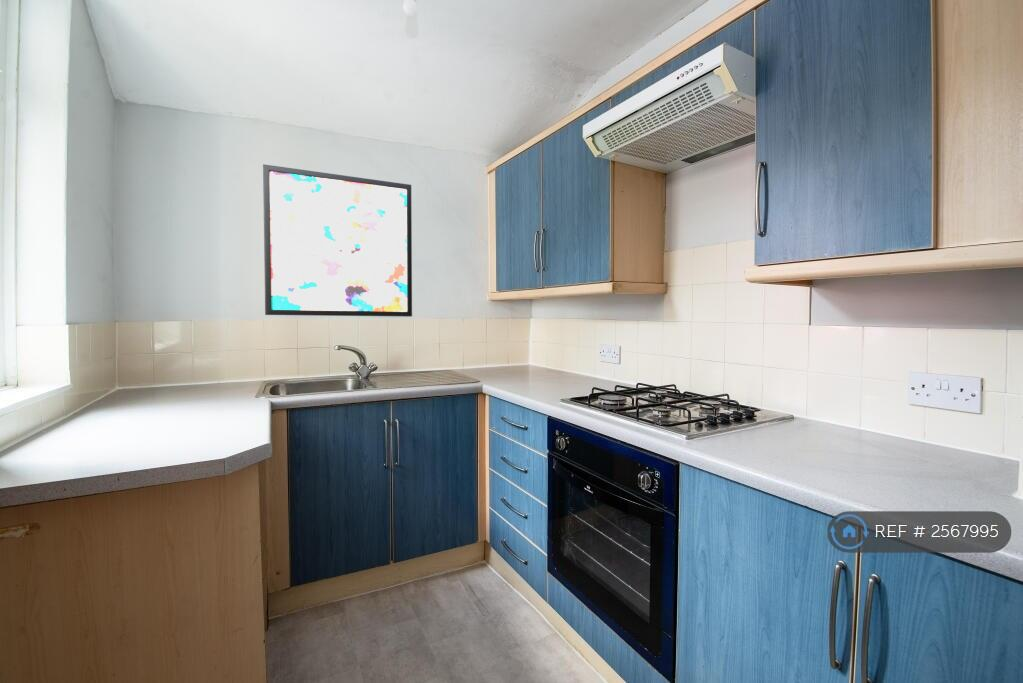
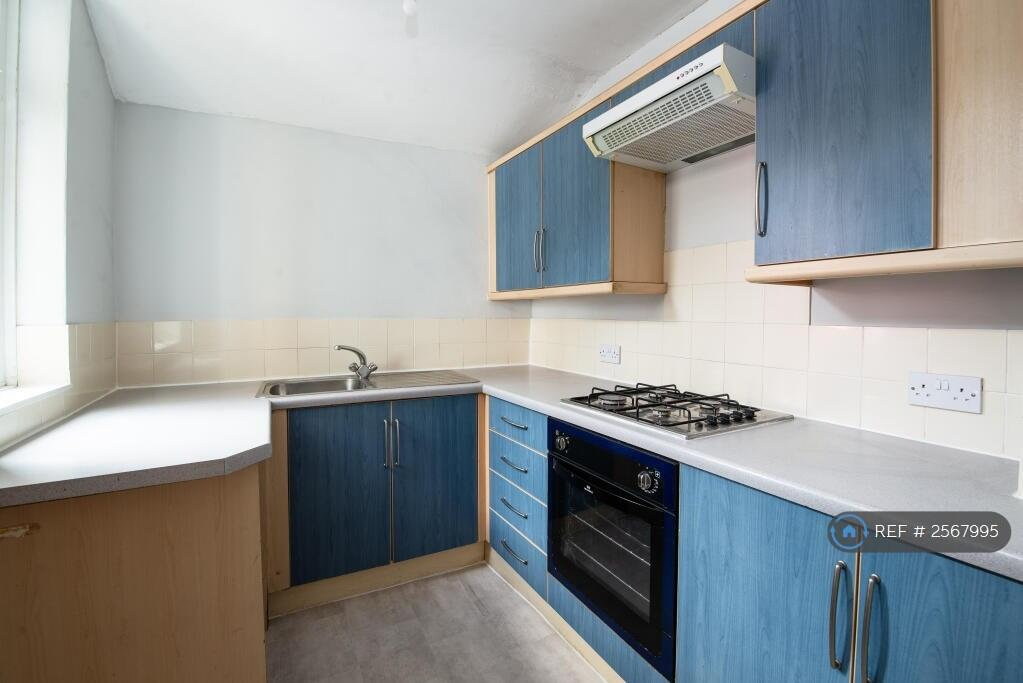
- wall art [262,163,413,318]
